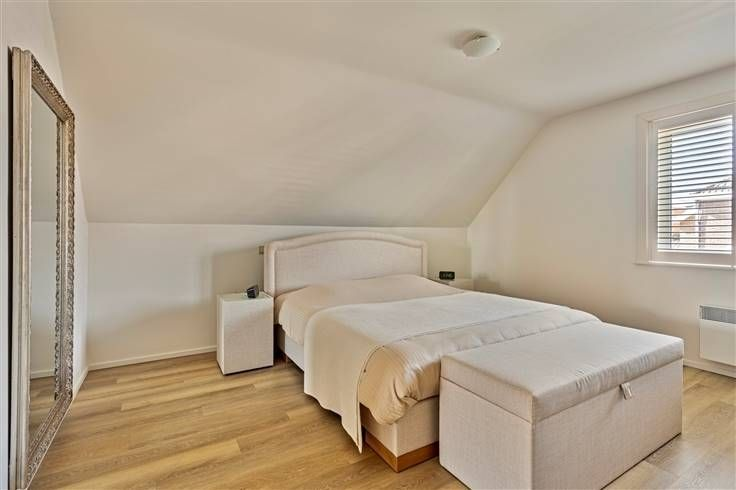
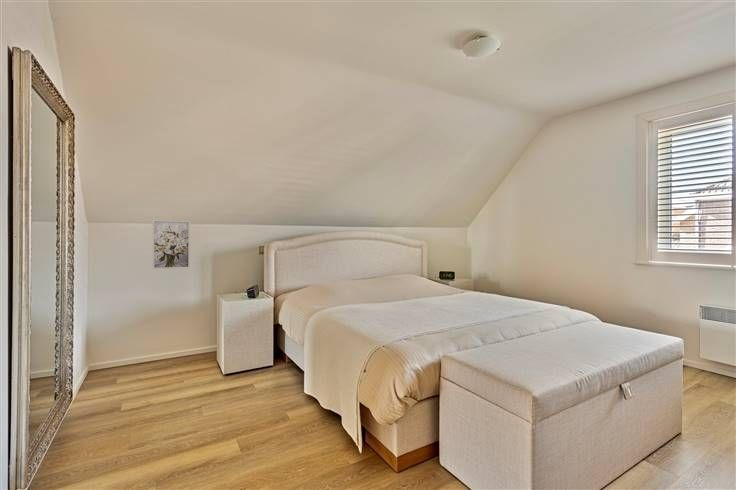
+ wall art [151,219,191,270]
